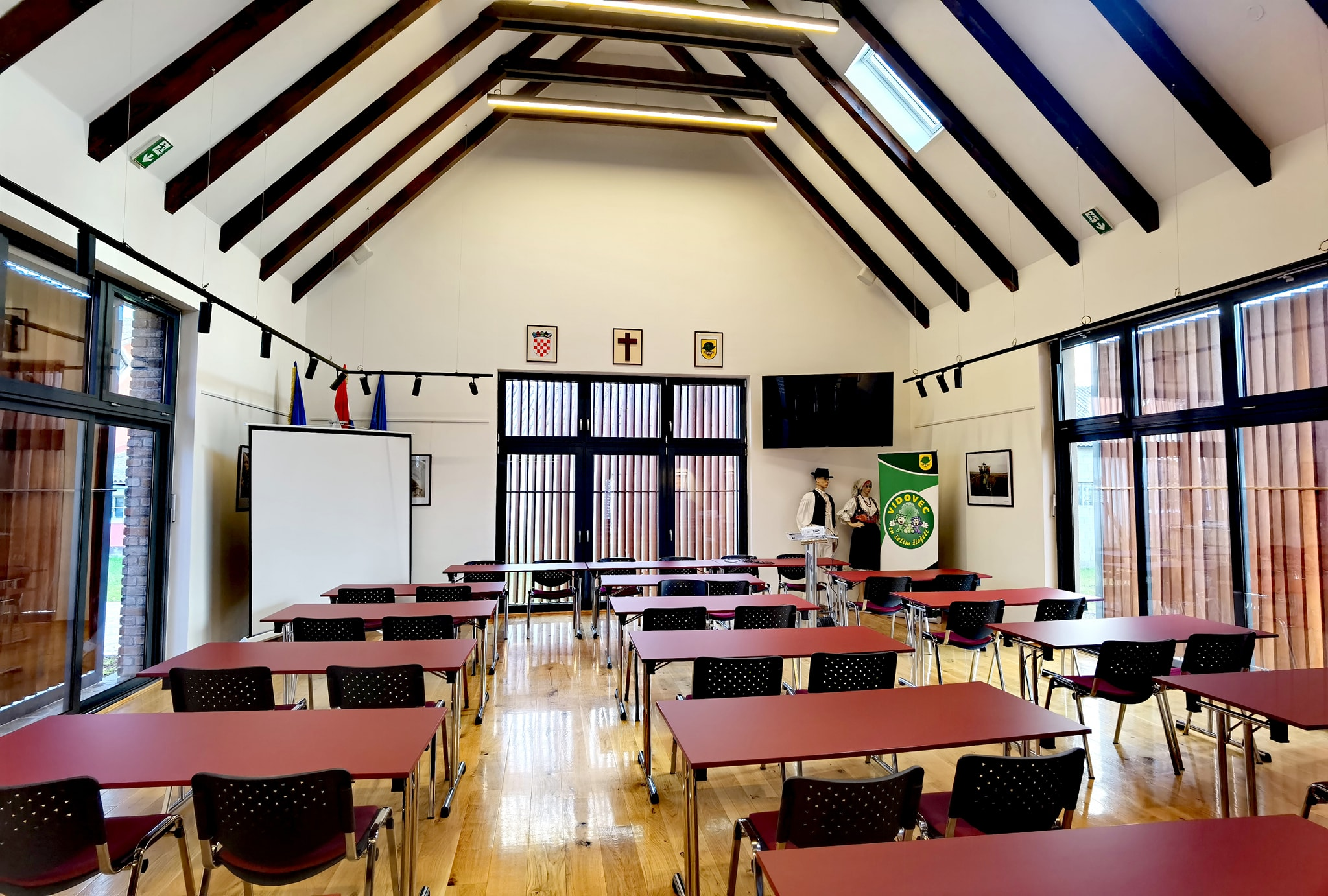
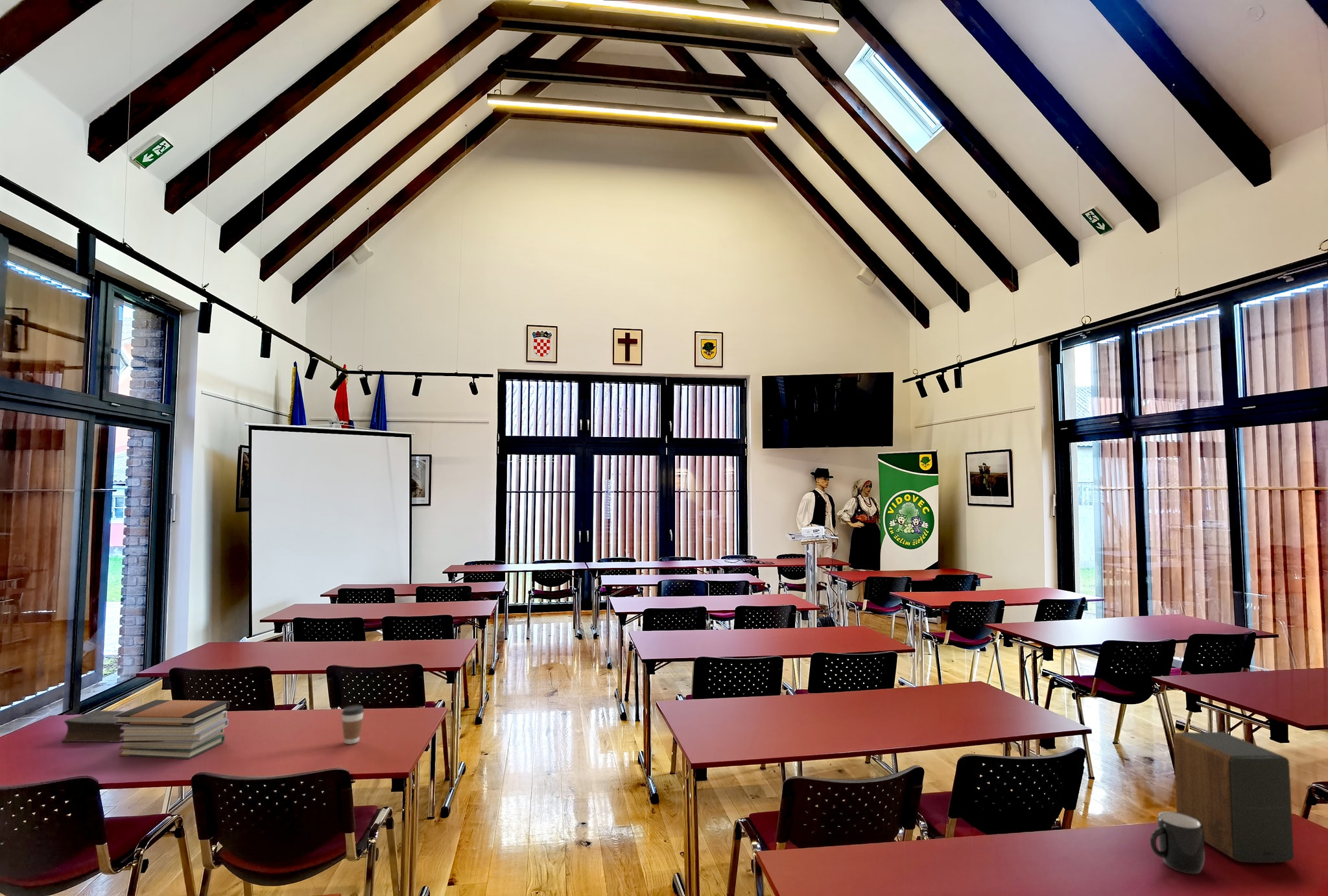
+ coffee cup [341,704,364,745]
+ book [61,709,128,743]
+ speaker [1173,731,1294,864]
+ mug [1150,811,1205,875]
+ book stack [115,700,230,759]
